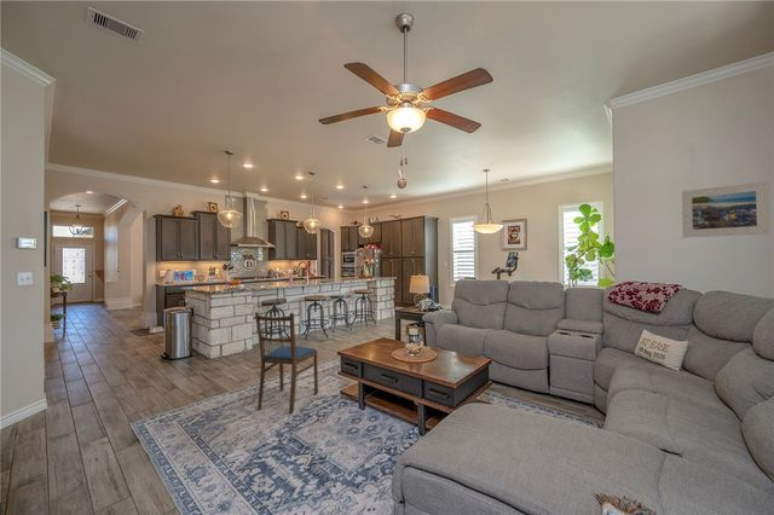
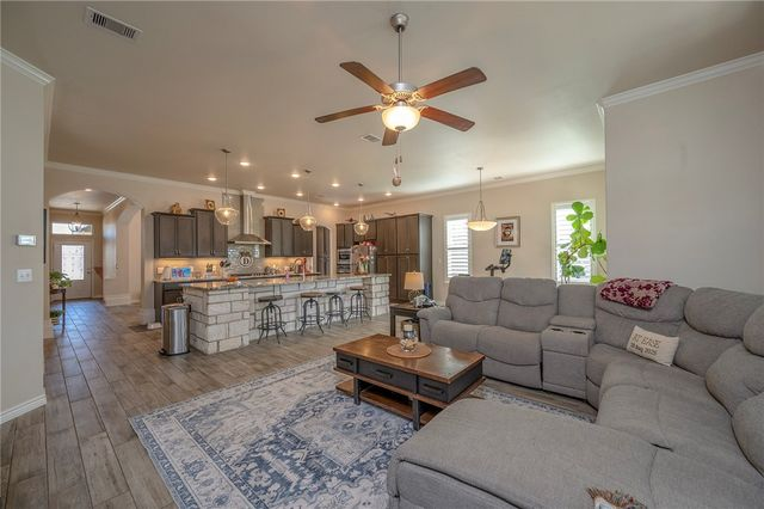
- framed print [681,180,772,239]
- dining chair [254,311,319,415]
